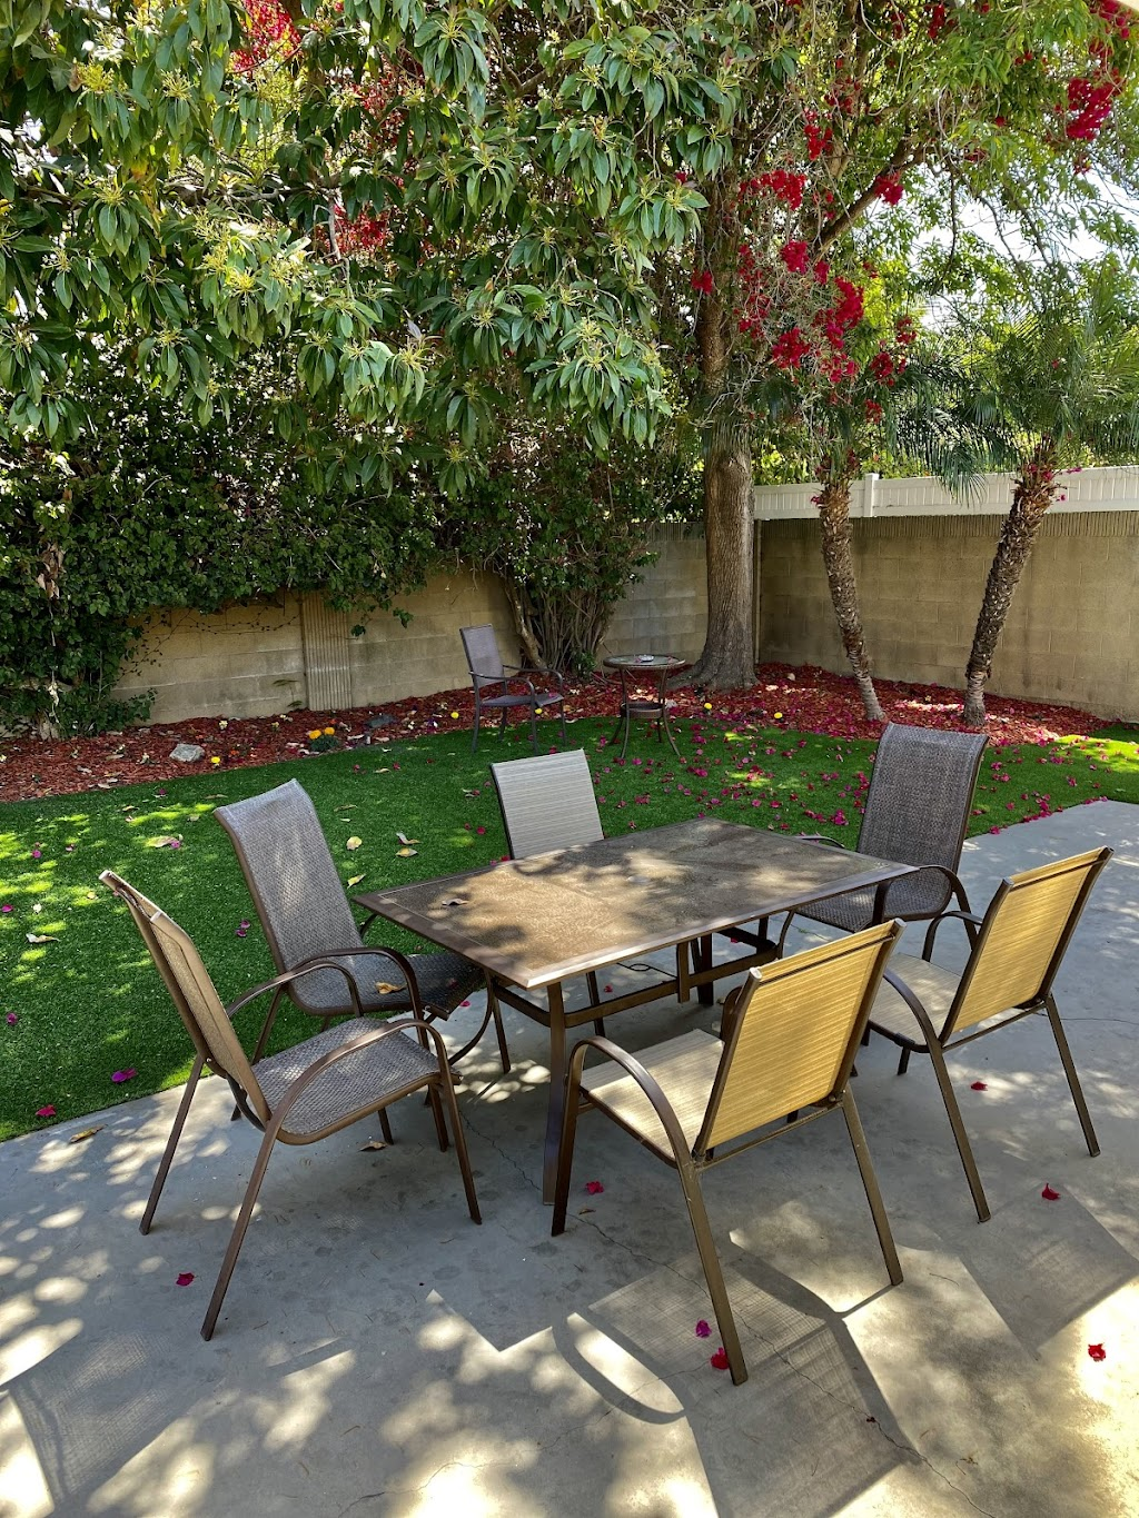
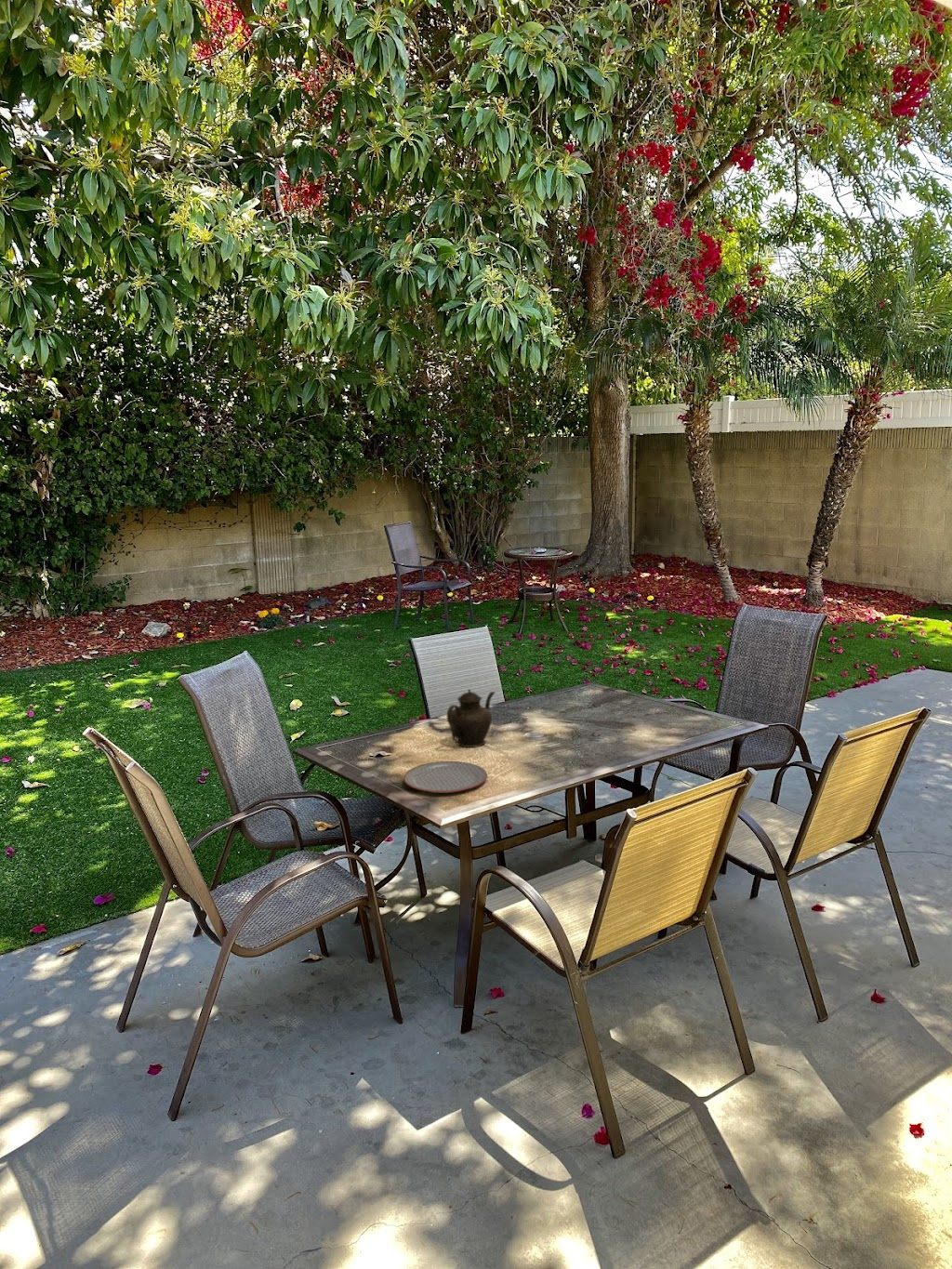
+ plate [403,760,488,794]
+ teapot [446,688,496,748]
